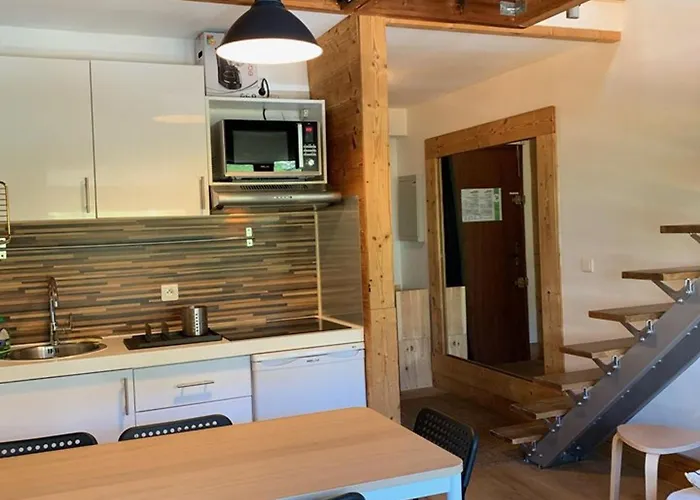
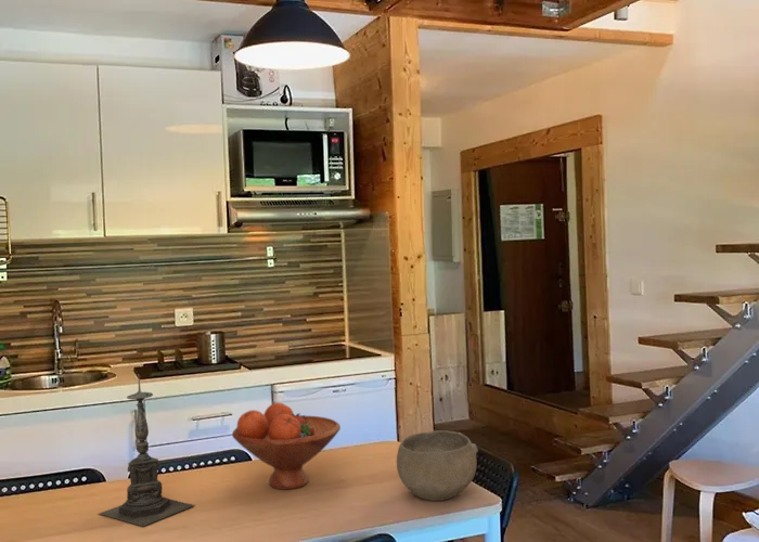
+ fruit bowl [231,402,342,490]
+ candle holder [99,374,195,527]
+ bowl [396,429,479,502]
